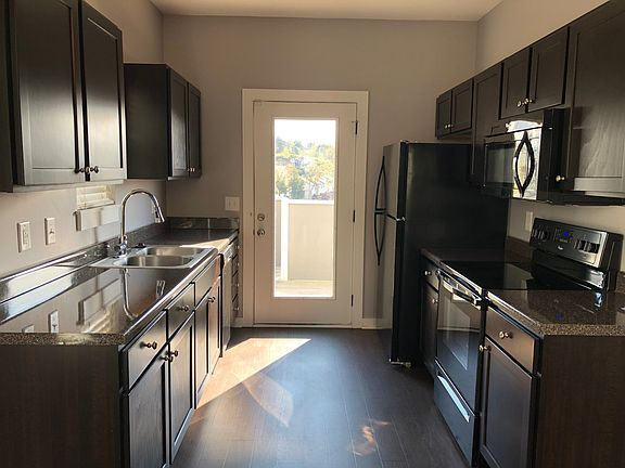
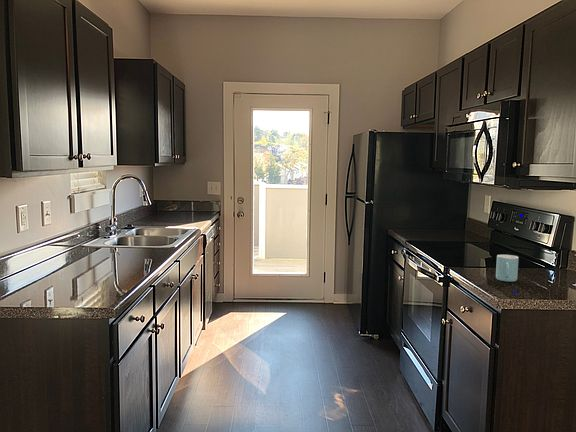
+ mug [495,254,520,283]
